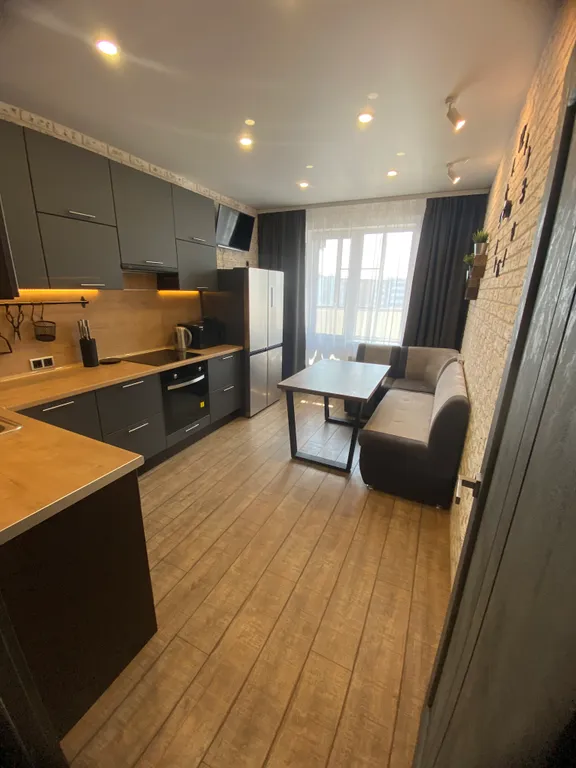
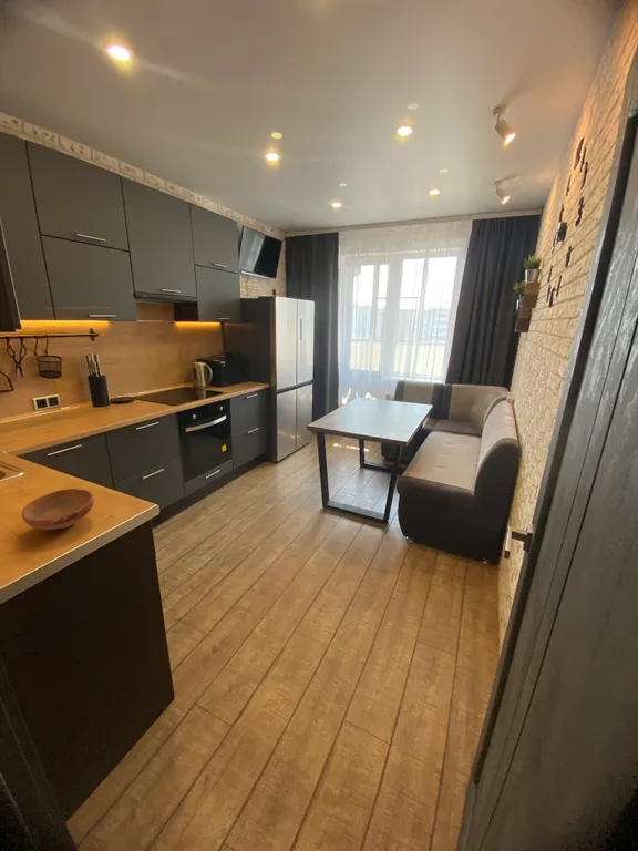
+ bowl [21,488,95,531]
